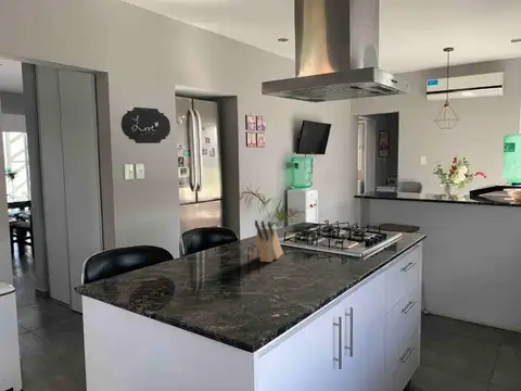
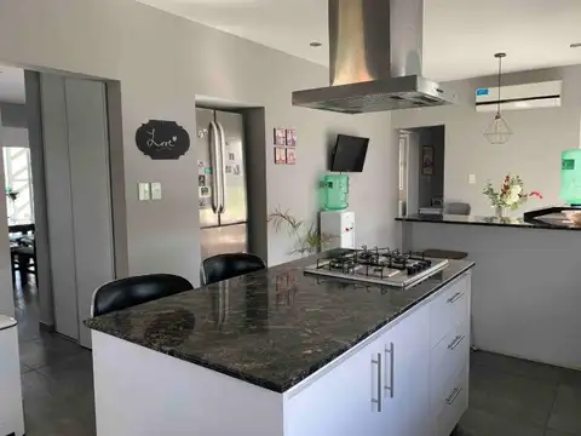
- knife block [254,219,283,263]
